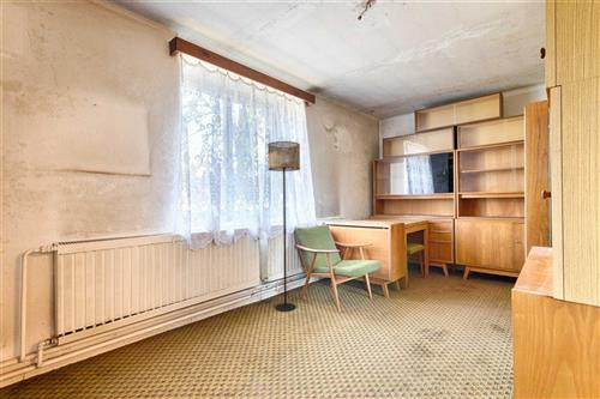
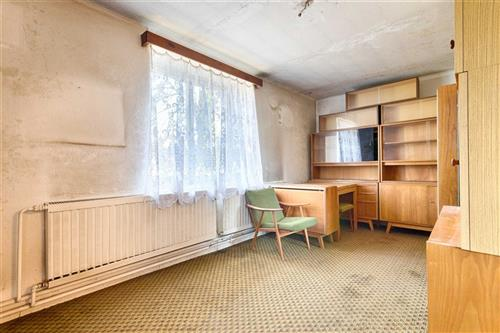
- floor lamp [266,140,301,313]
